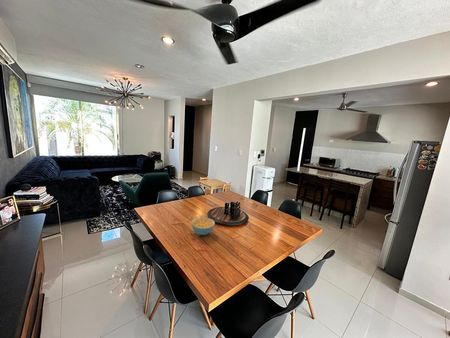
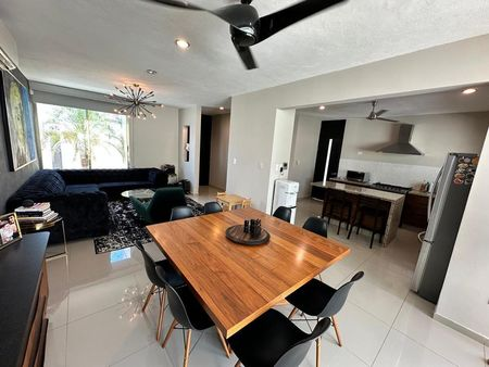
- cereal bowl [190,216,216,236]
